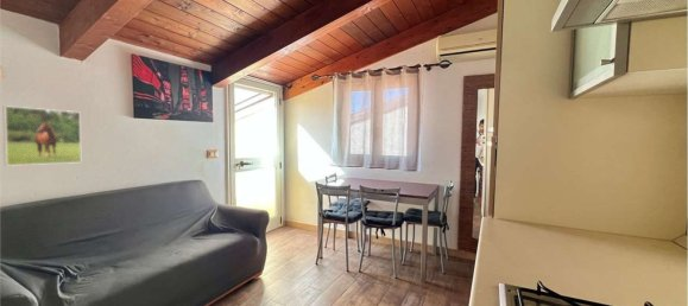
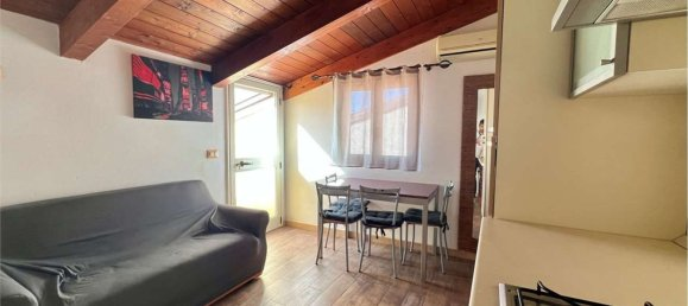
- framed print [2,104,82,167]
